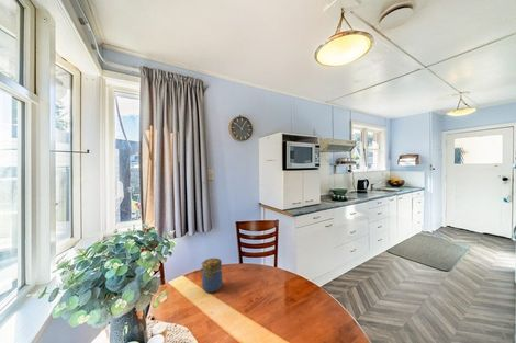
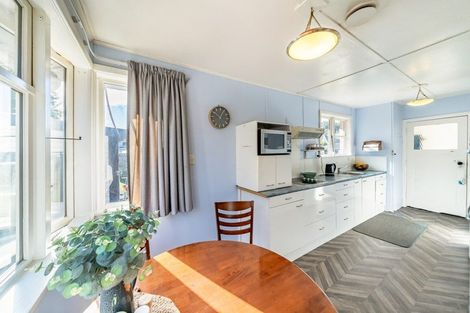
- jar [200,258,223,294]
